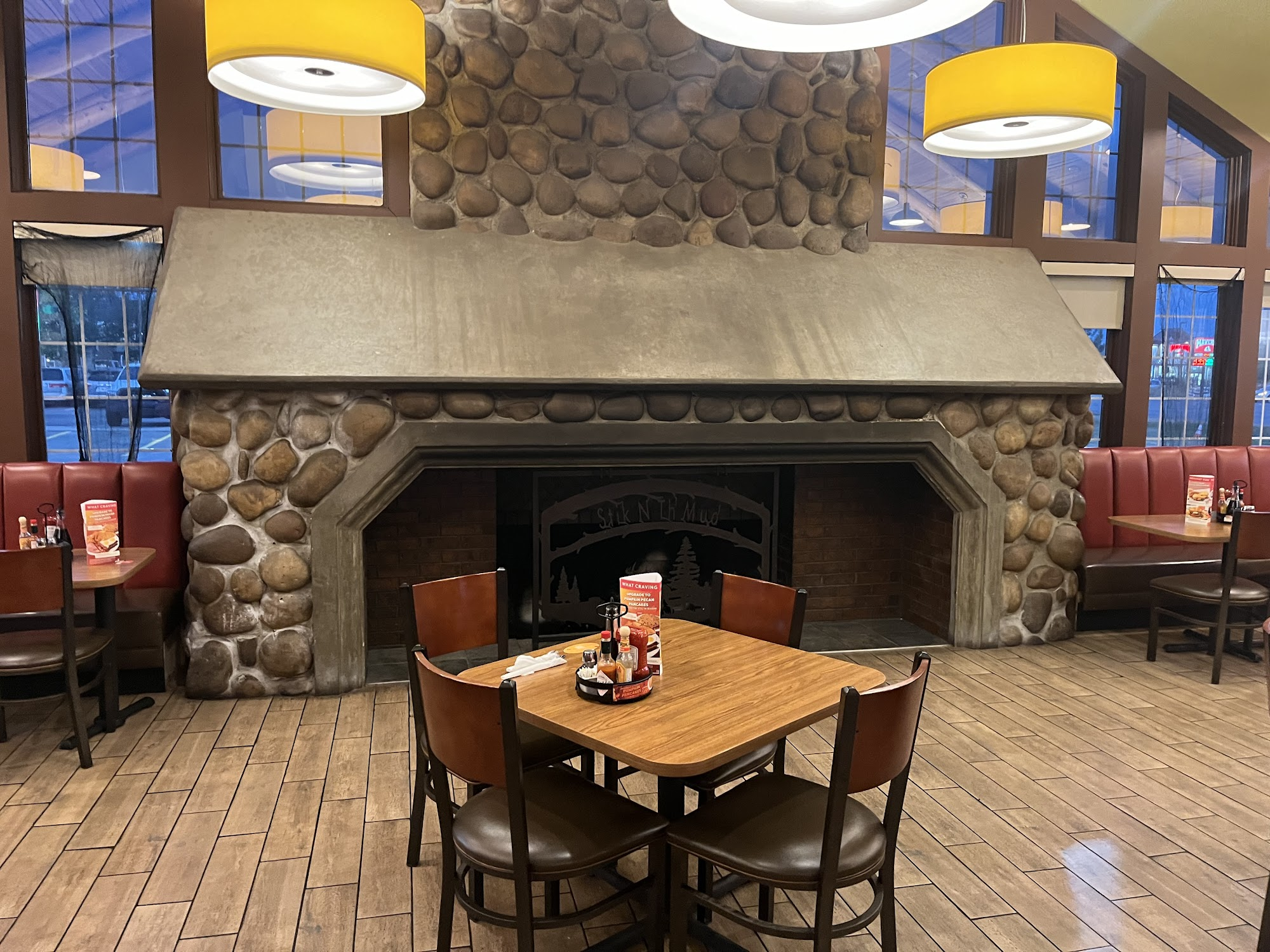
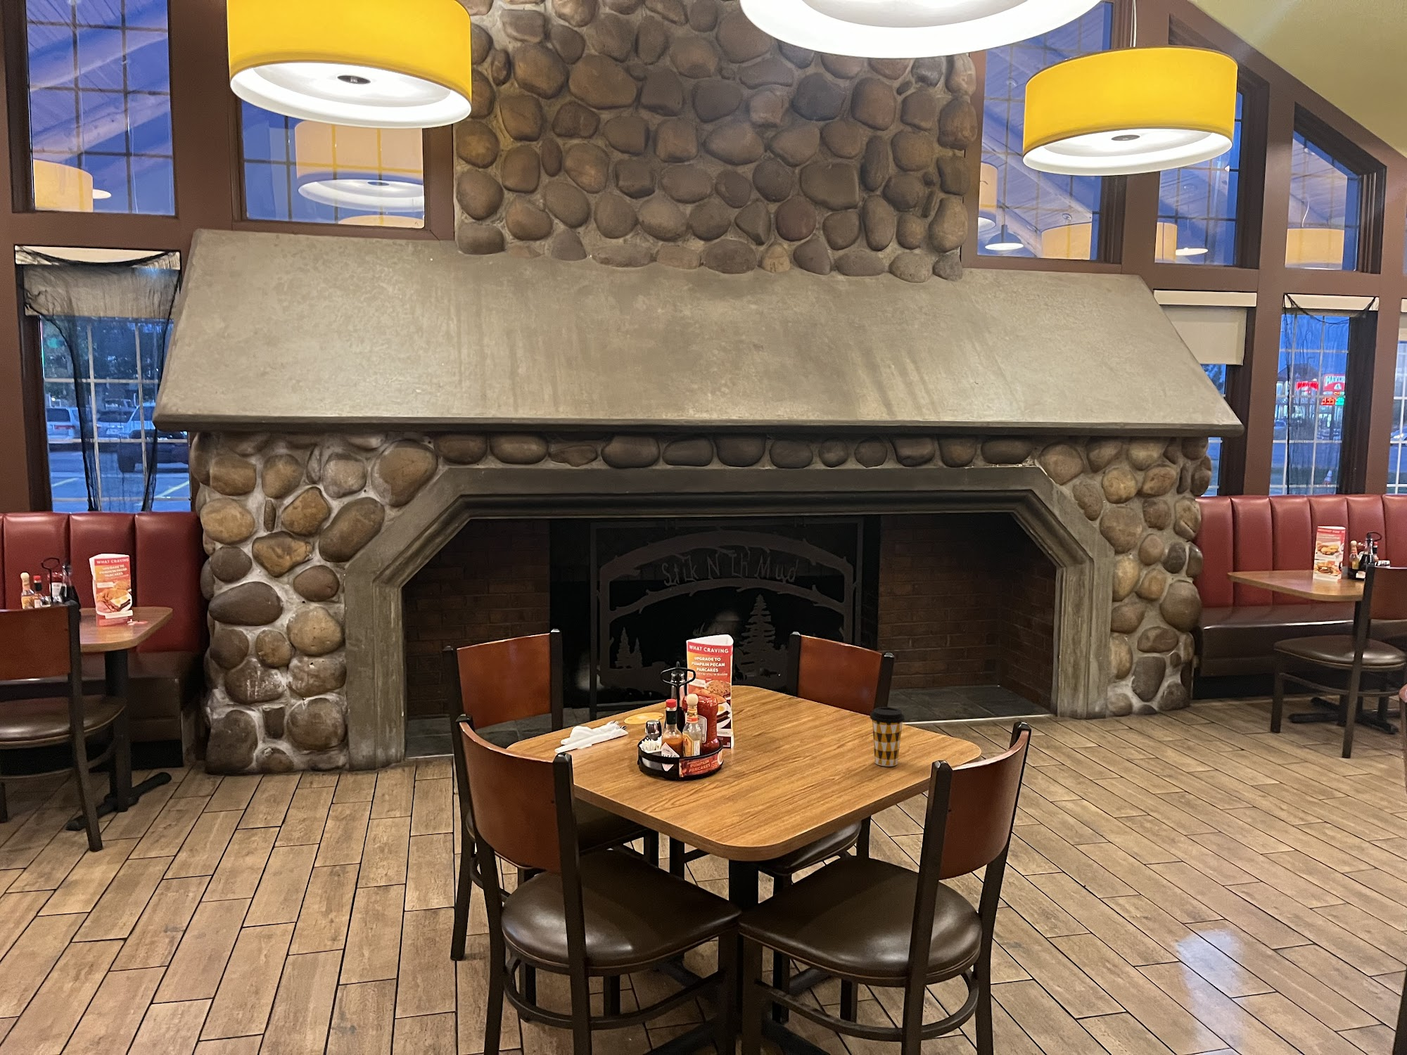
+ coffee cup [870,706,905,767]
